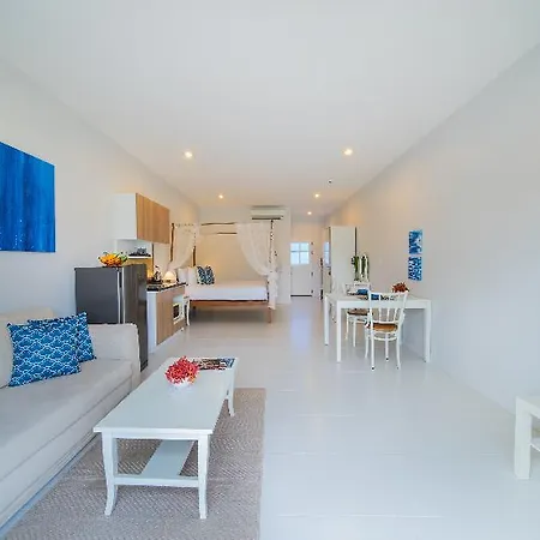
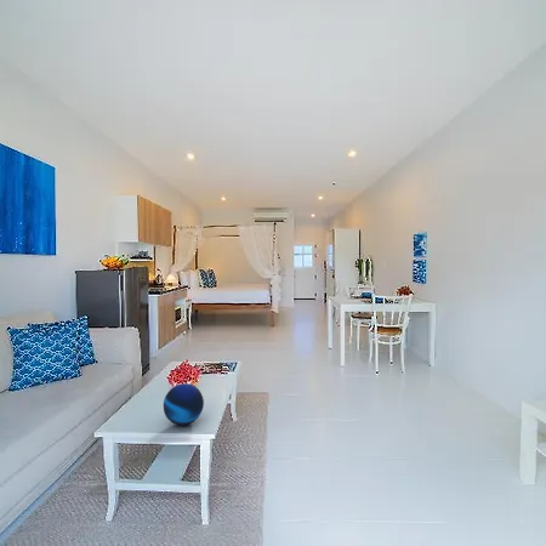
+ decorative orb [163,382,205,427]
